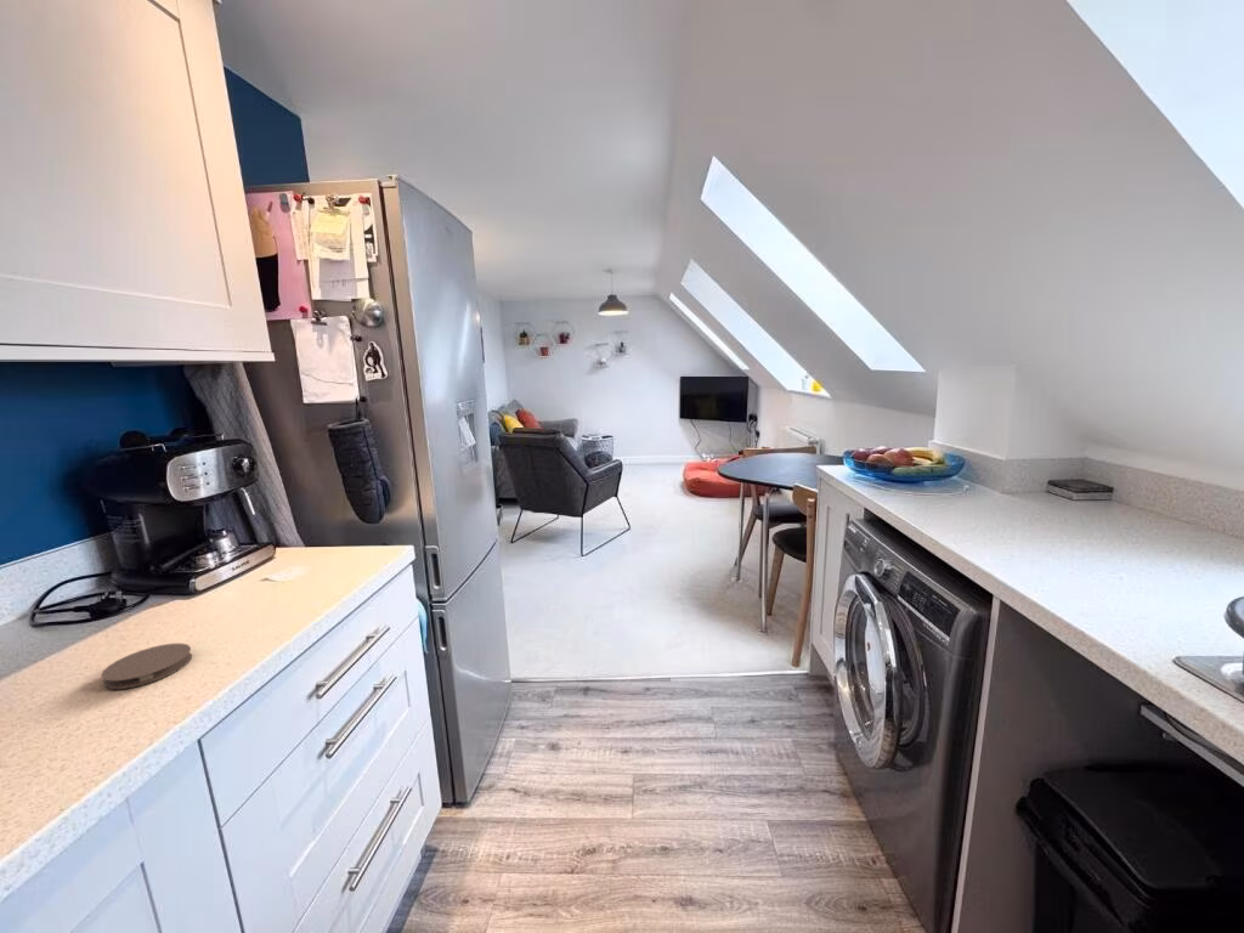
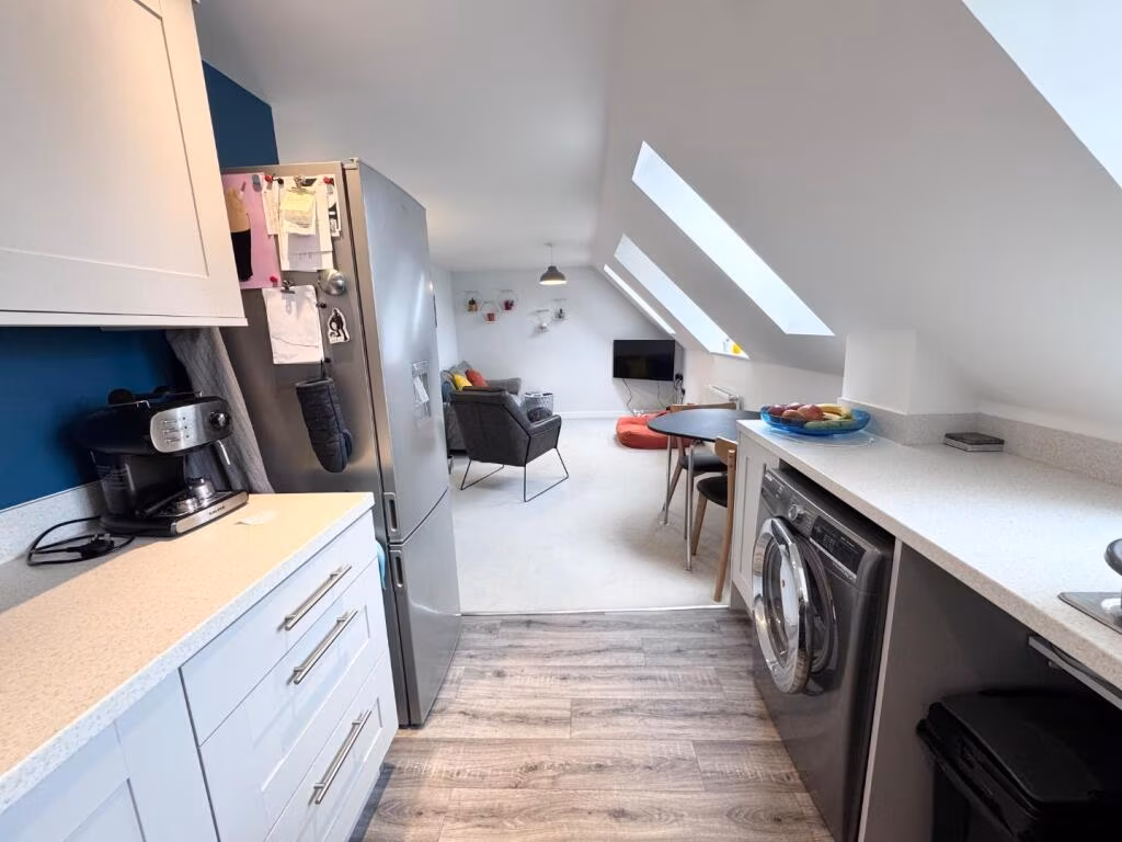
- coaster [100,643,193,690]
